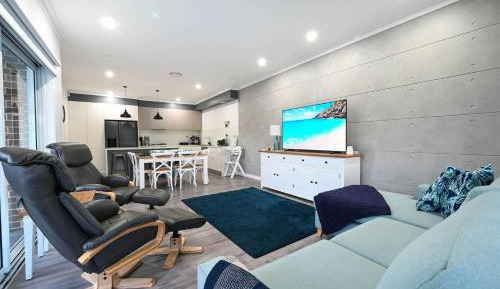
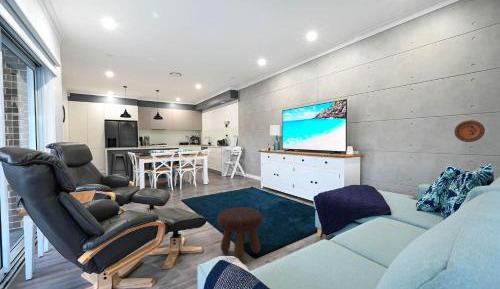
+ decorative plate [453,120,486,143]
+ footstool [217,206,264,262]
